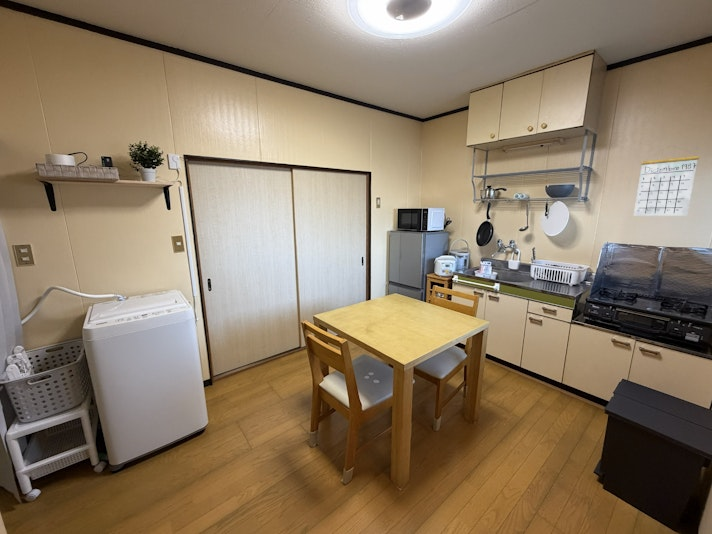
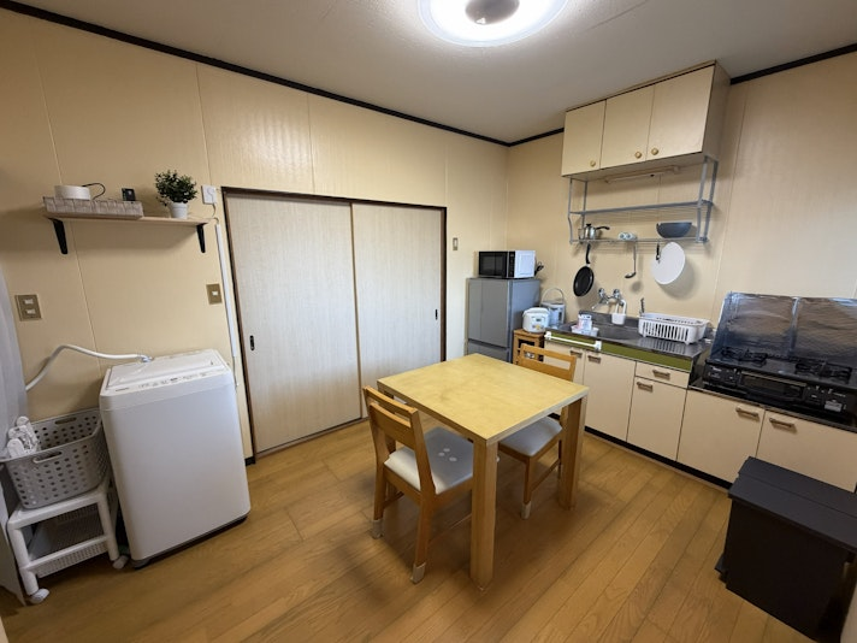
- calendar [633,145,700,217]
